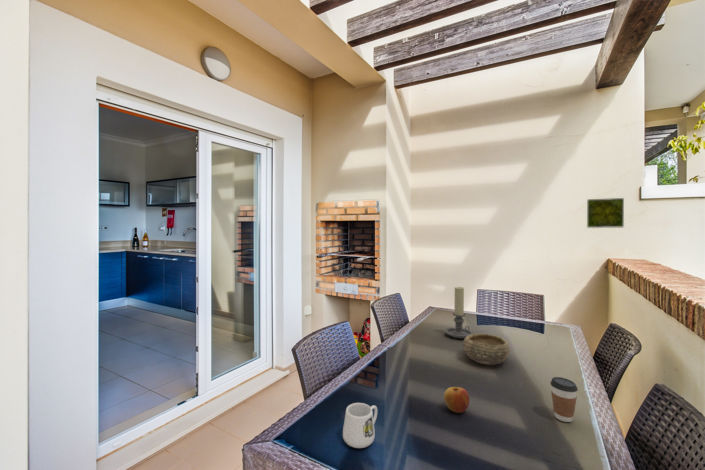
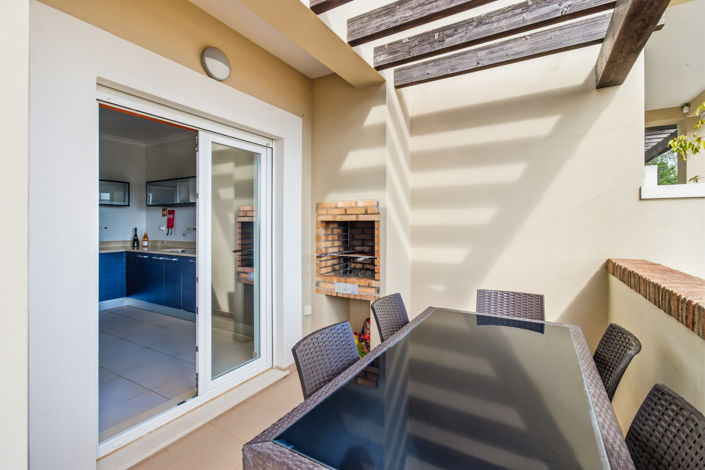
- mug [342,402,378,449]
- candle holder [444,286,474,340]
- bowl [462,332,510,366]
- apple [443,386,470,414]
- coffee cup [549,376,579,423]
- decorative tile [586,197,625,229]
